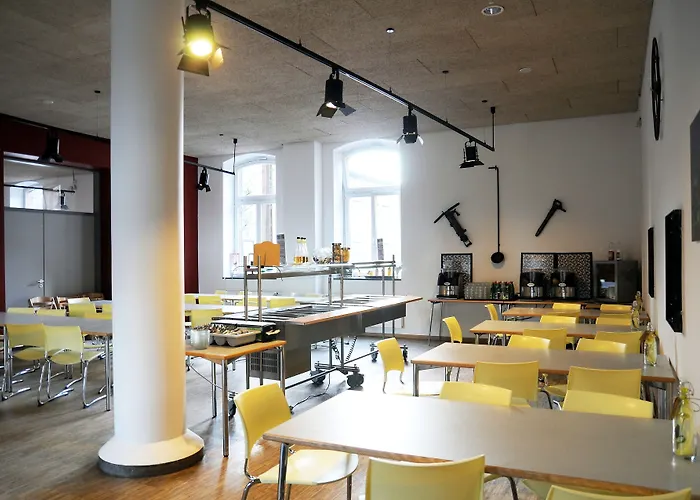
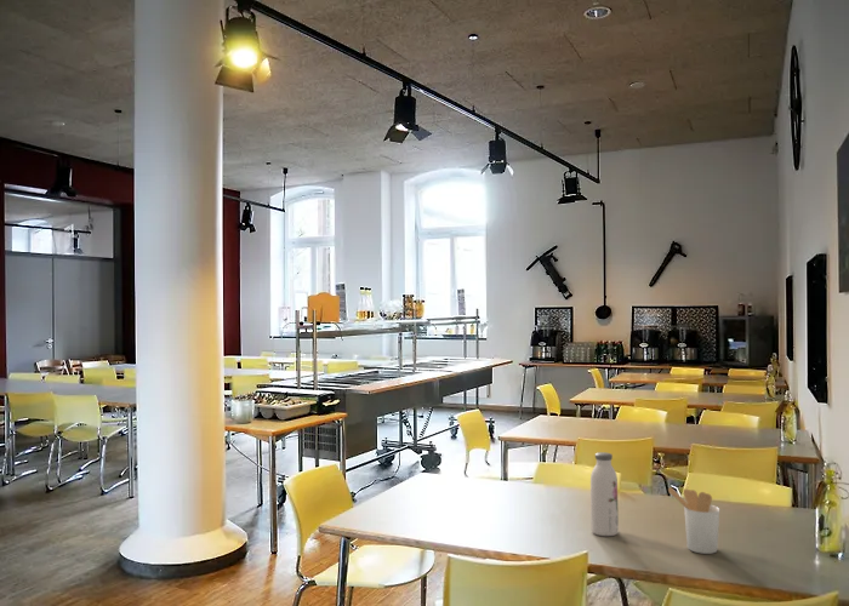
+ water bottle [589,451,620,537]
+ utensil holder [667,486,720,555]
